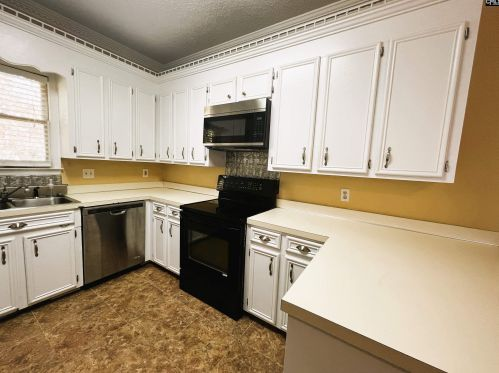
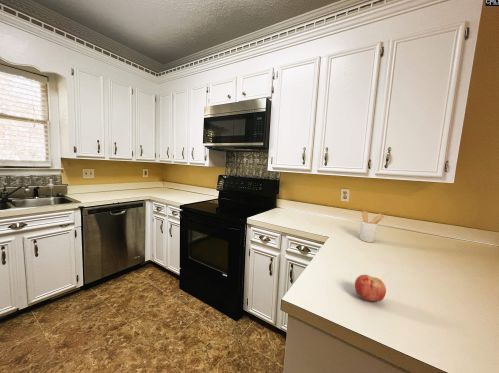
+ fruit [354,274,387,302]
+ utensil holder [359,210,386,243]
